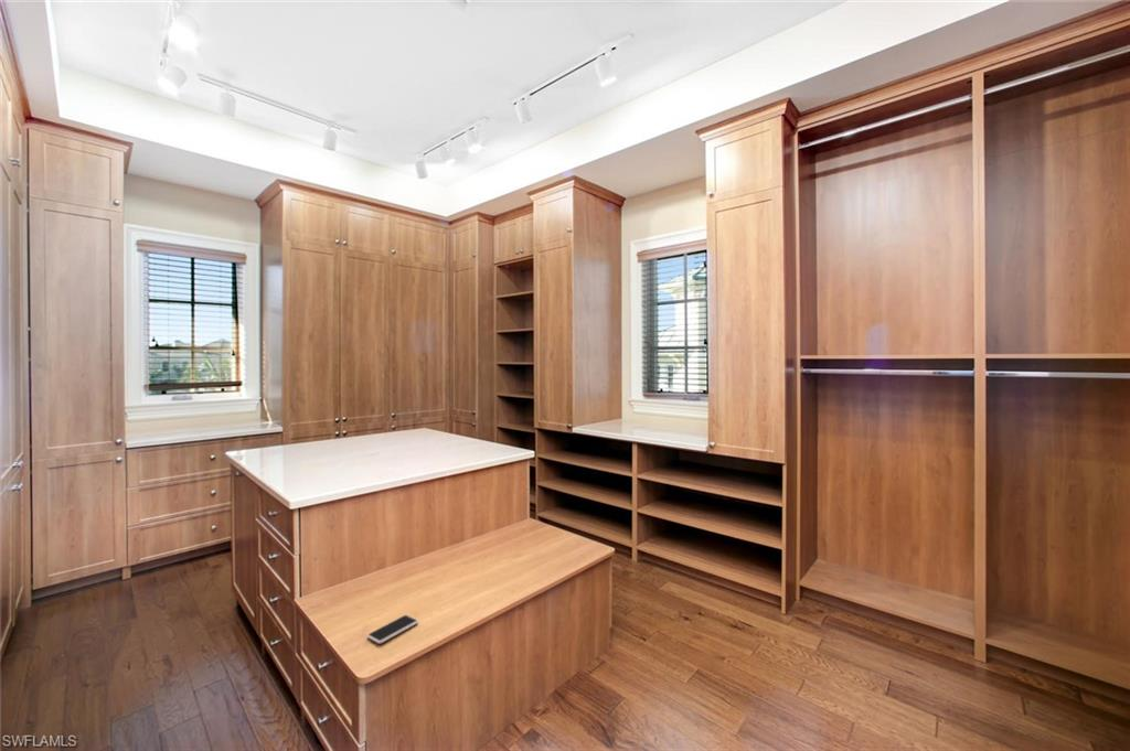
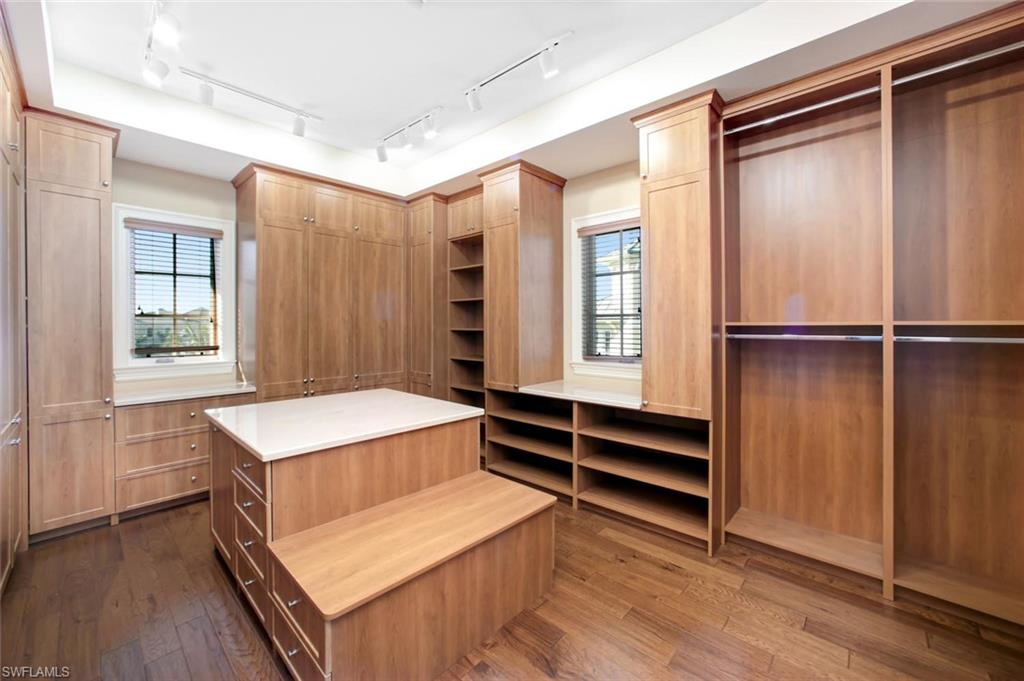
- smartphone [366,614,419,644]
